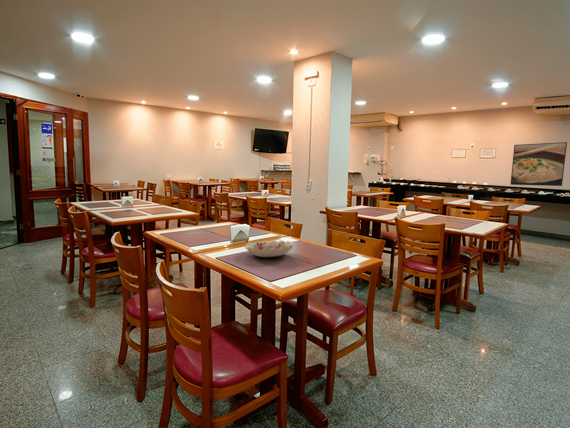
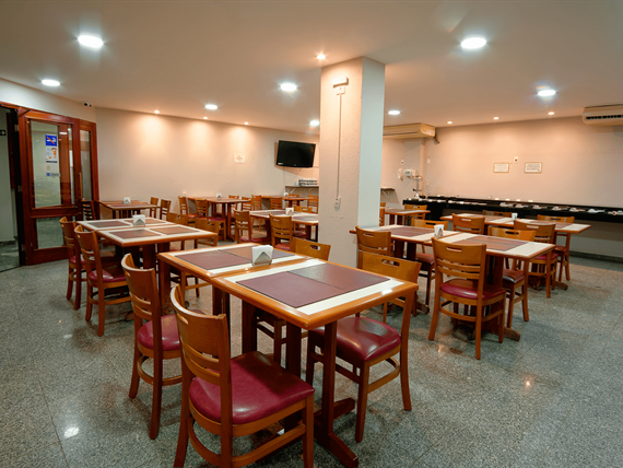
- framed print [509,141,568,187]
- decorative bowl [244,239,295,258]
